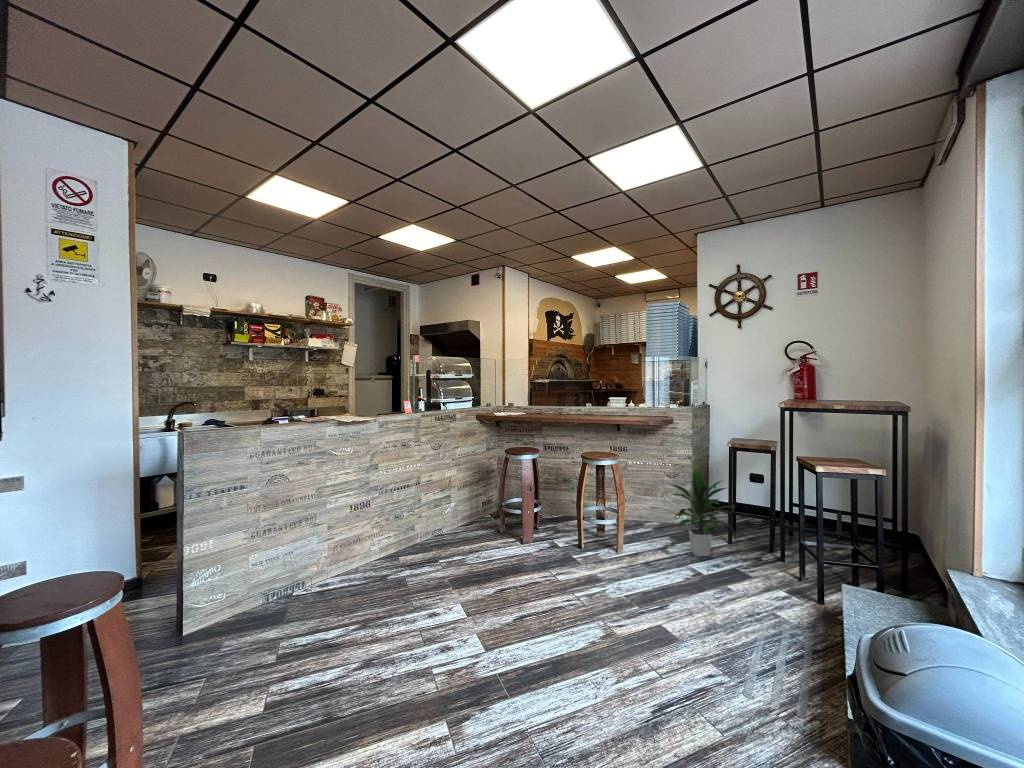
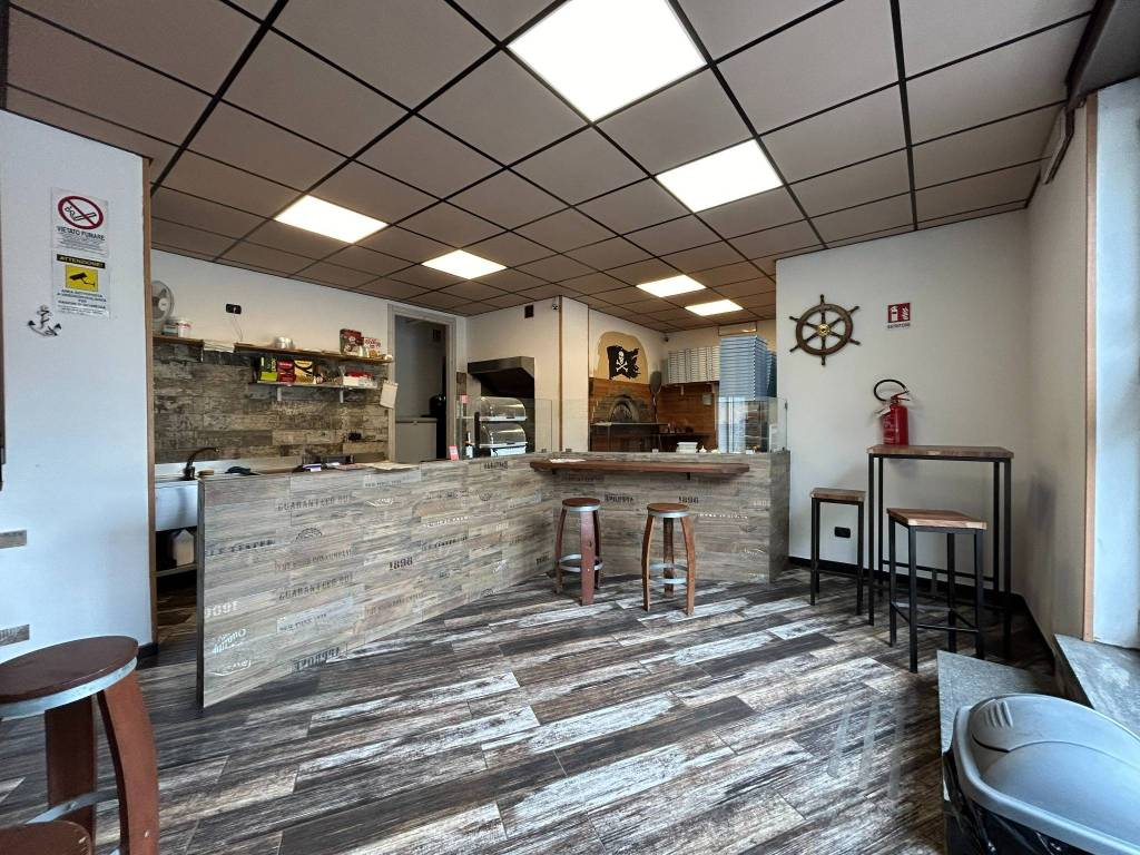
- indoor plant [666,466,739,557]
